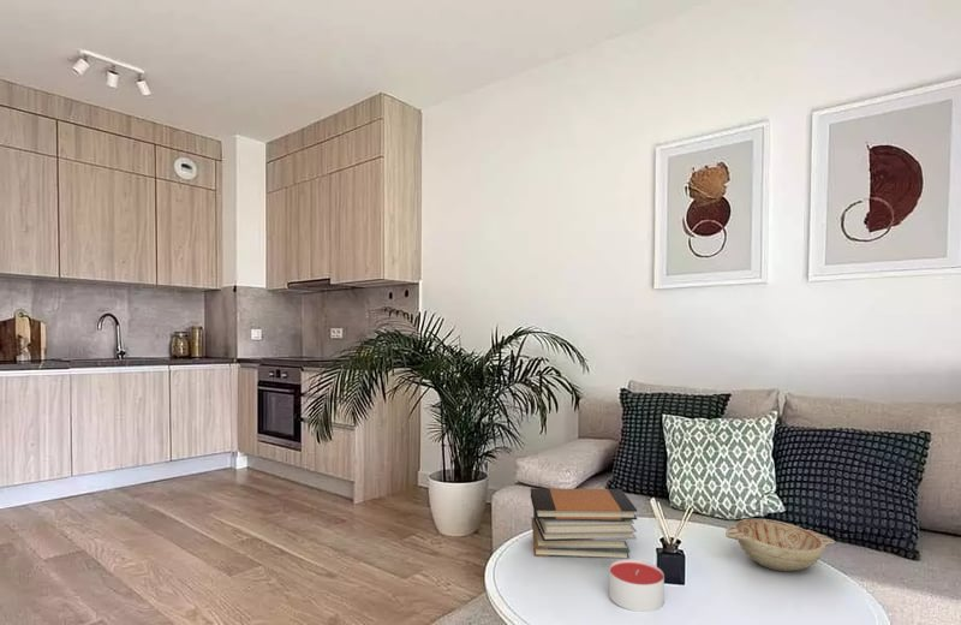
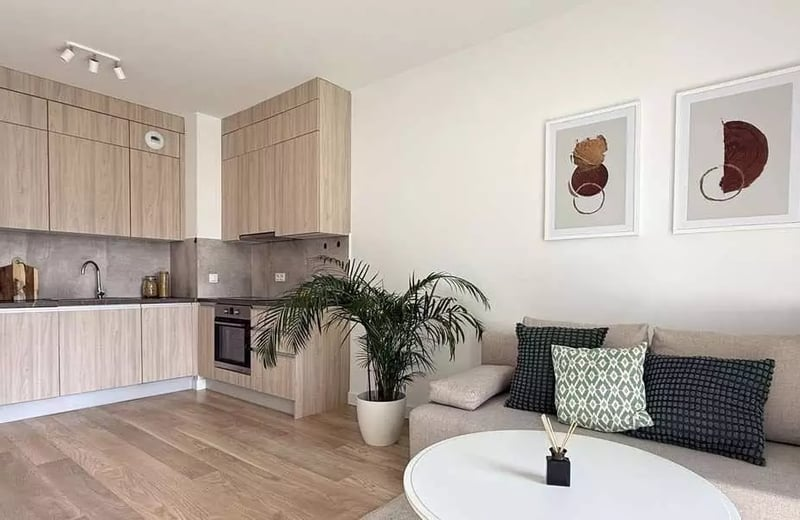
- book stack [530,487,638,560]
- decorative bowl [724,518,836,572]
- candle [608,559,665,613]
